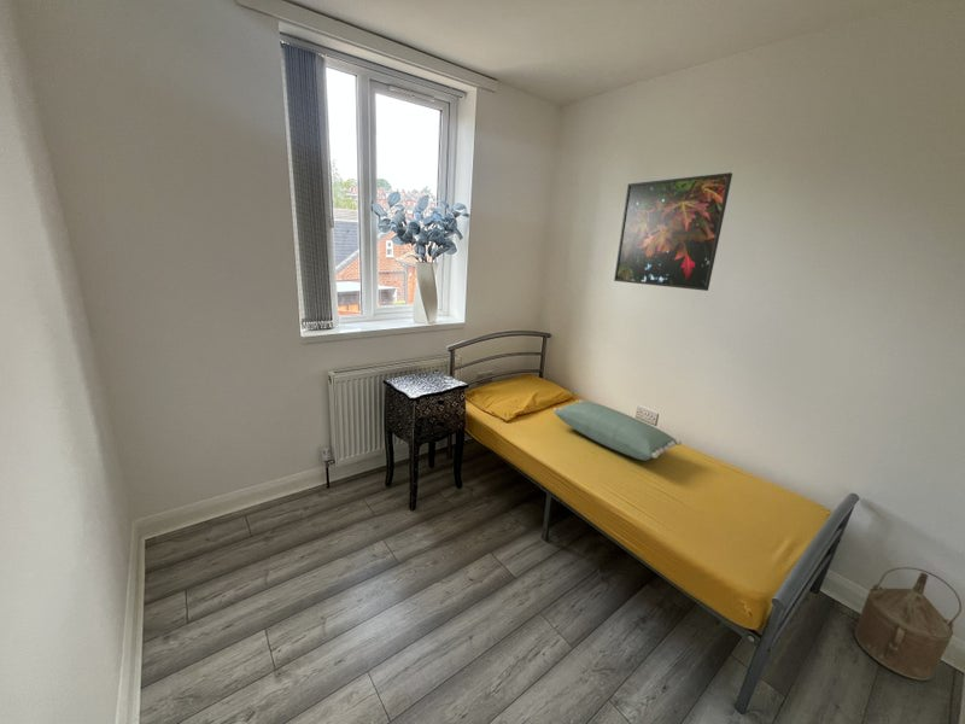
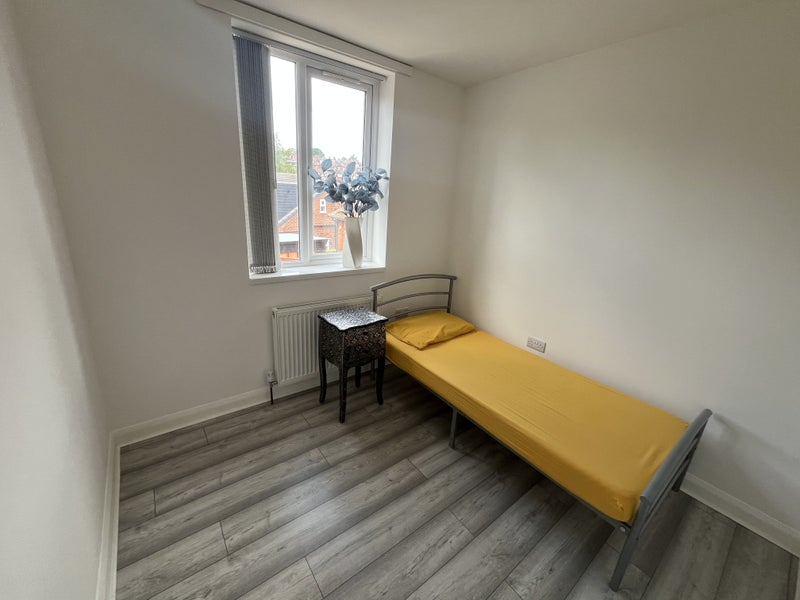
- pillow [552,399,683,462]
- watering can [854,566,963,682]
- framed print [613,171,733,292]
